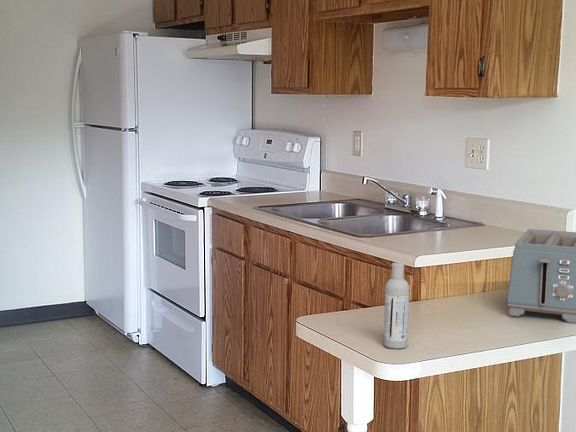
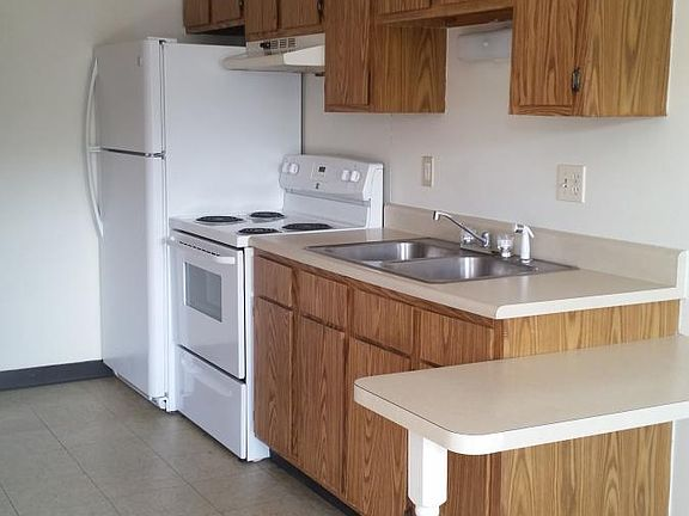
- toaster [506,228,576,324]
- bottle [383,262,410,350]
